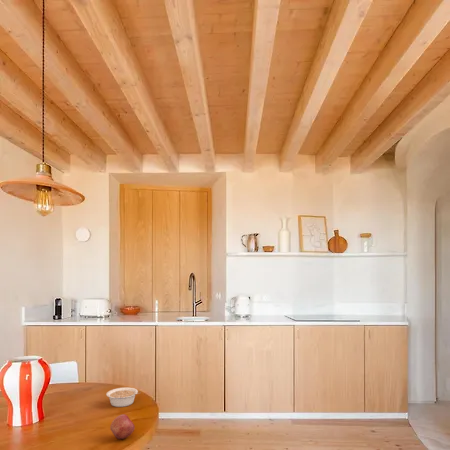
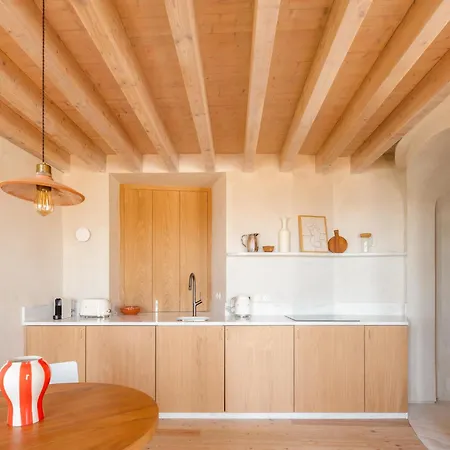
- legume [105,387,140,408]
- fruit [109,413,136,440]
